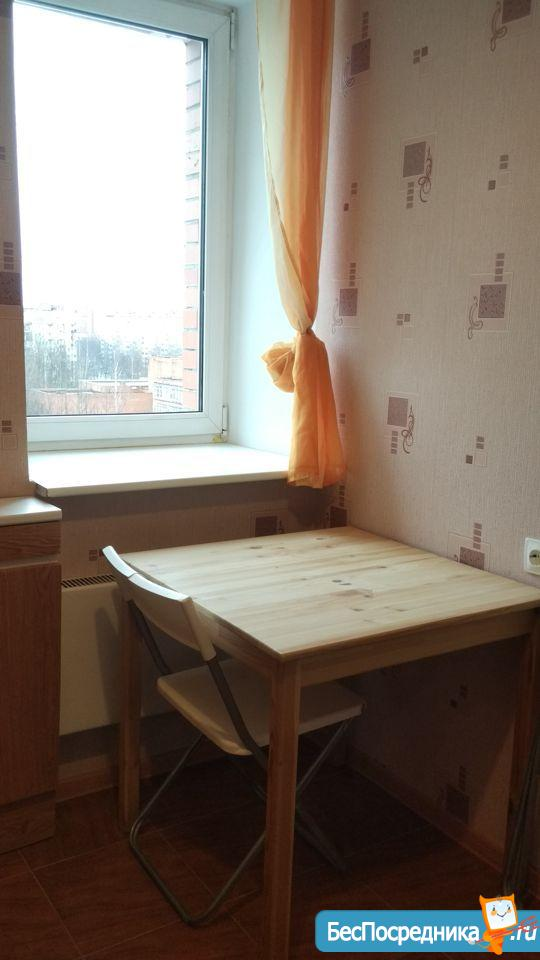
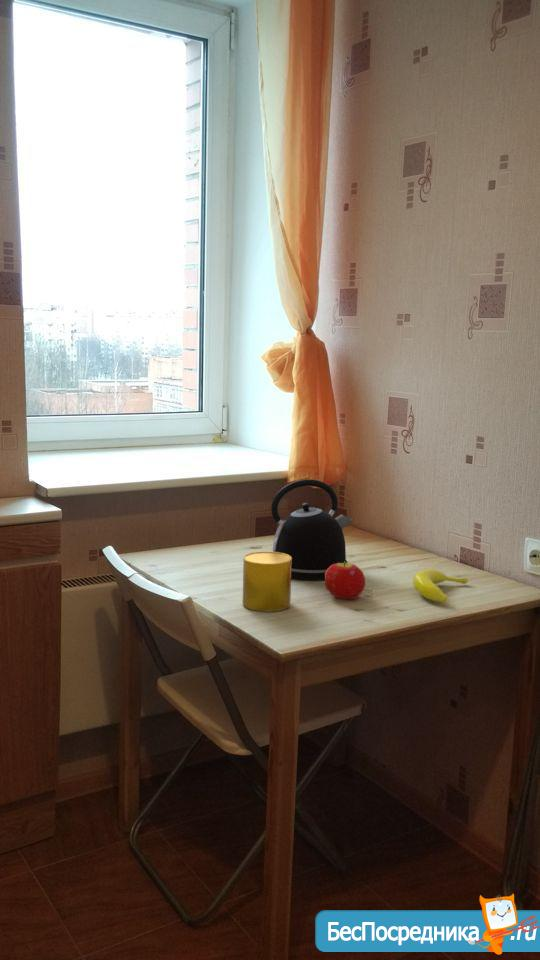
+ cup [242,551,292,612]
+ fruit [324,561,366,600]
+ banana [412,568,469,603]
+ kettle [270,478,354,581]
